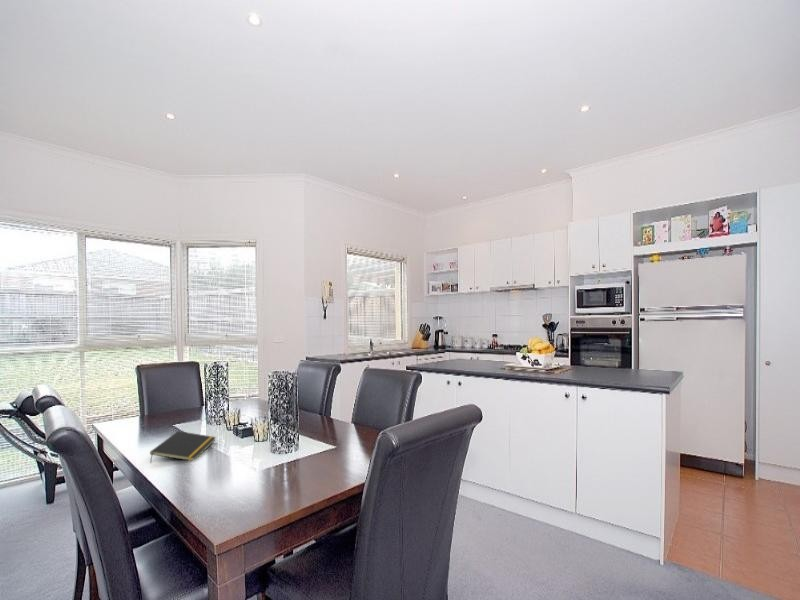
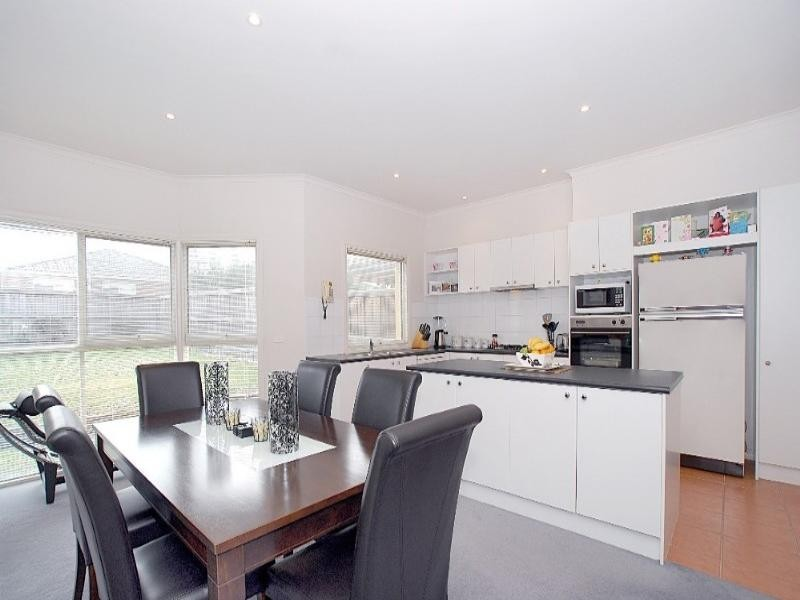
- notepad [149,430,217,464]
